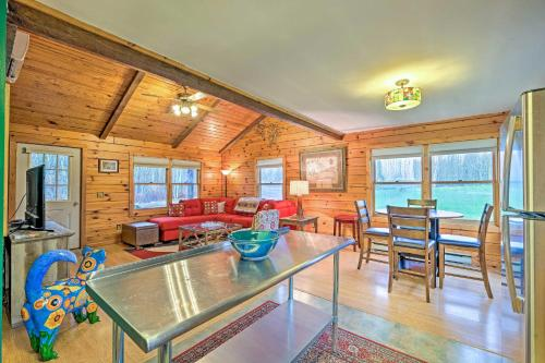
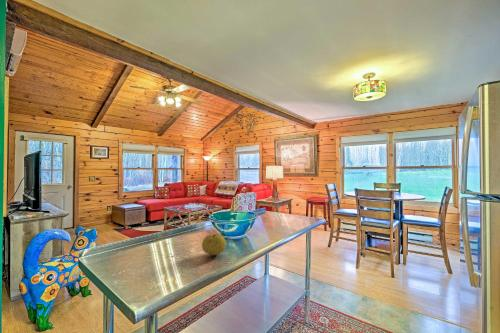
+ fruit [201,232,227,256]
